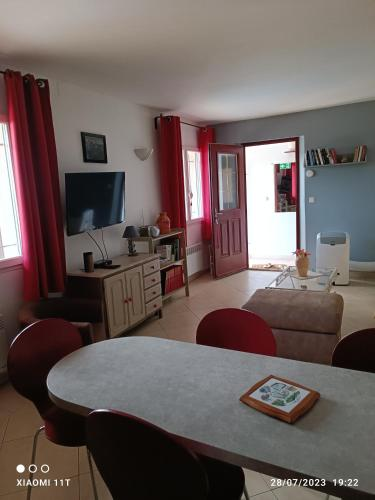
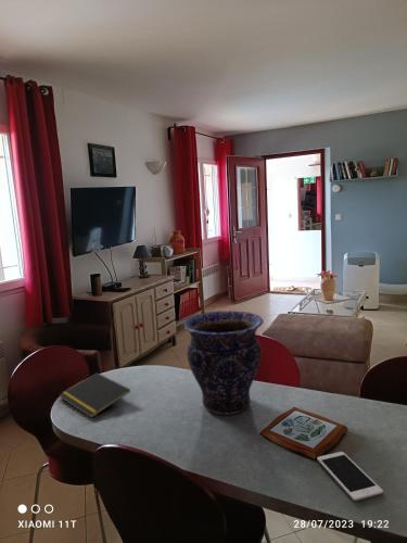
+ cell phone [316,451,384,502]
+ vase [181,310,265,415]
+ notepad [59,371,131,419]
